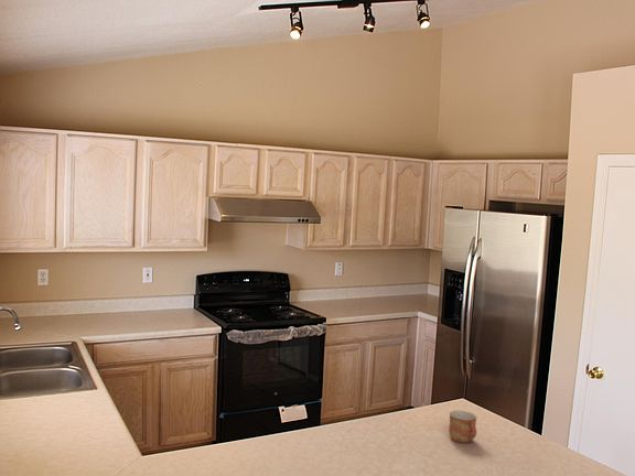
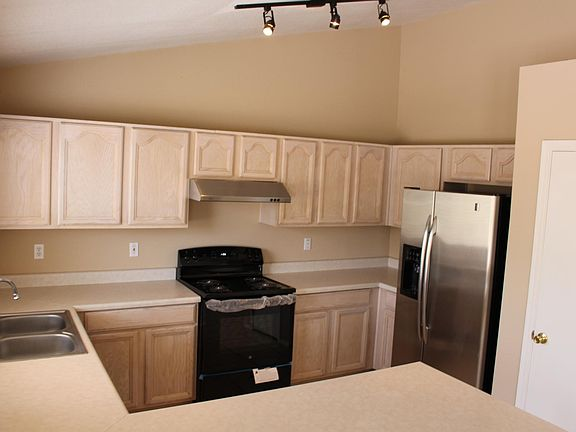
- mug [448,410,477,444]
